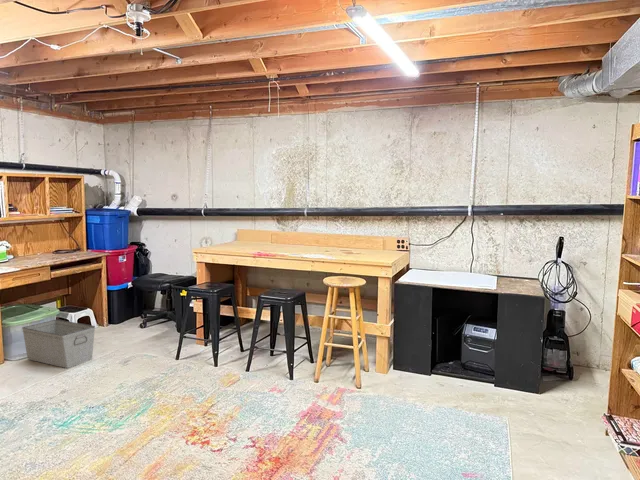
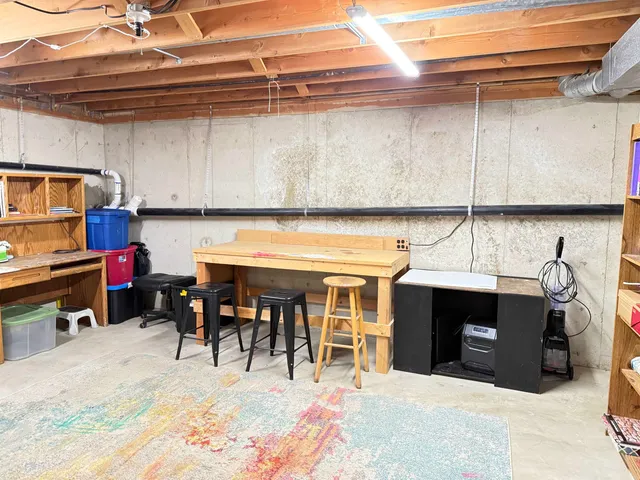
- storage bin [21,319,96,369]
